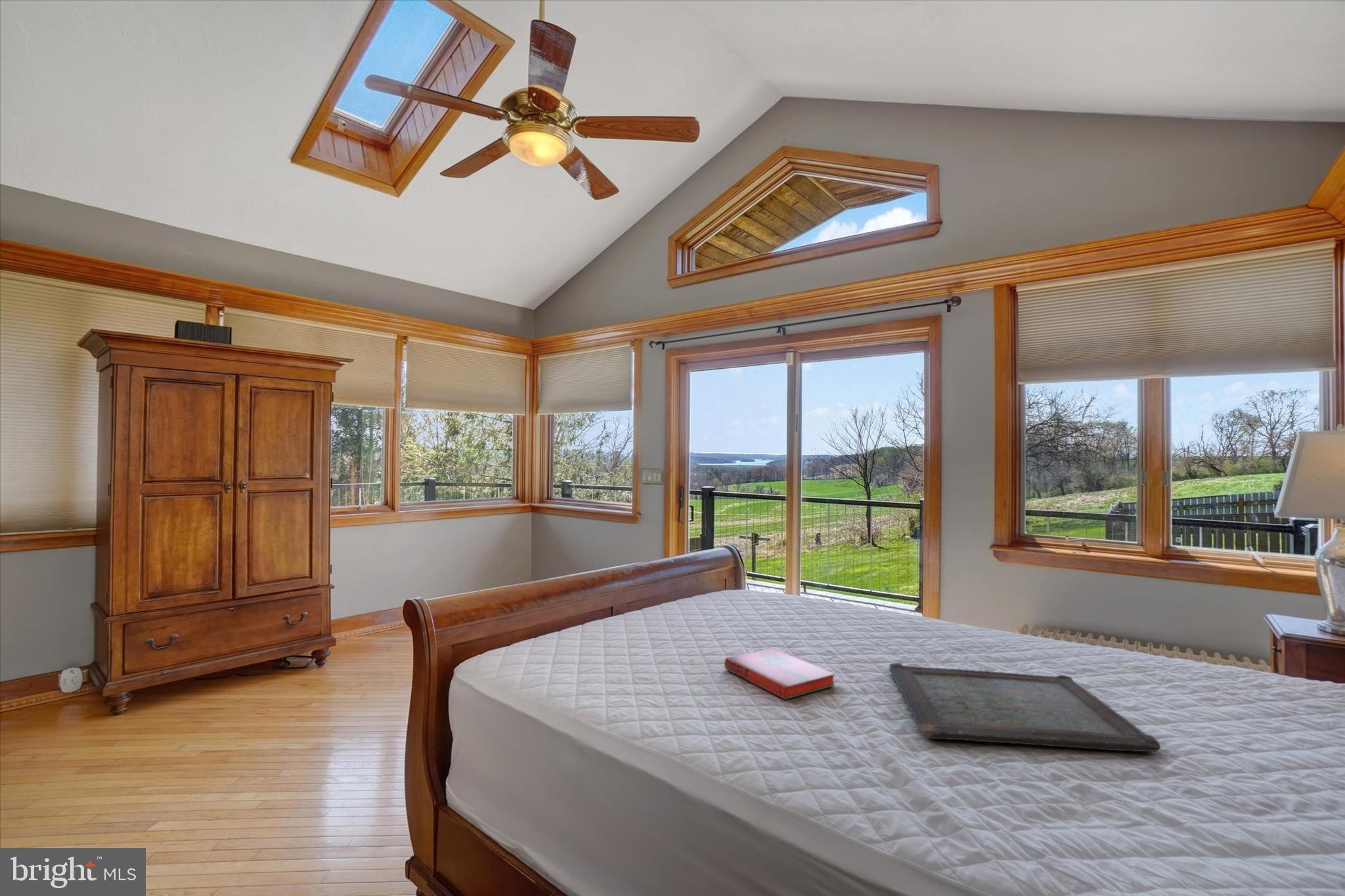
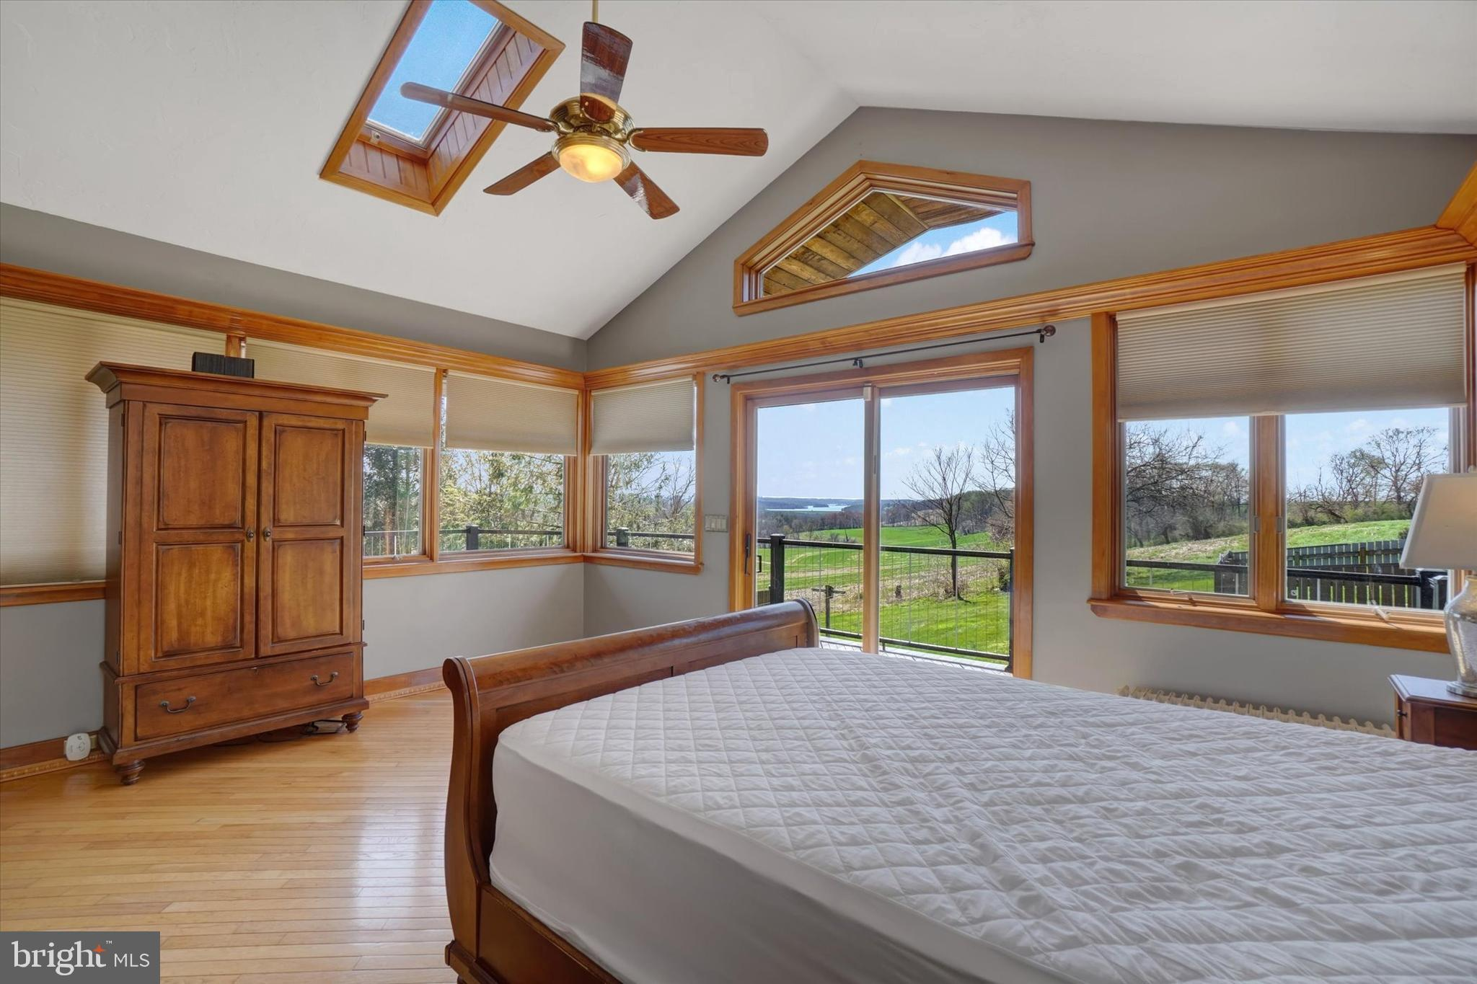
- serving tray [889,662,1161,752]
- hardback book [724,647,836,700]
